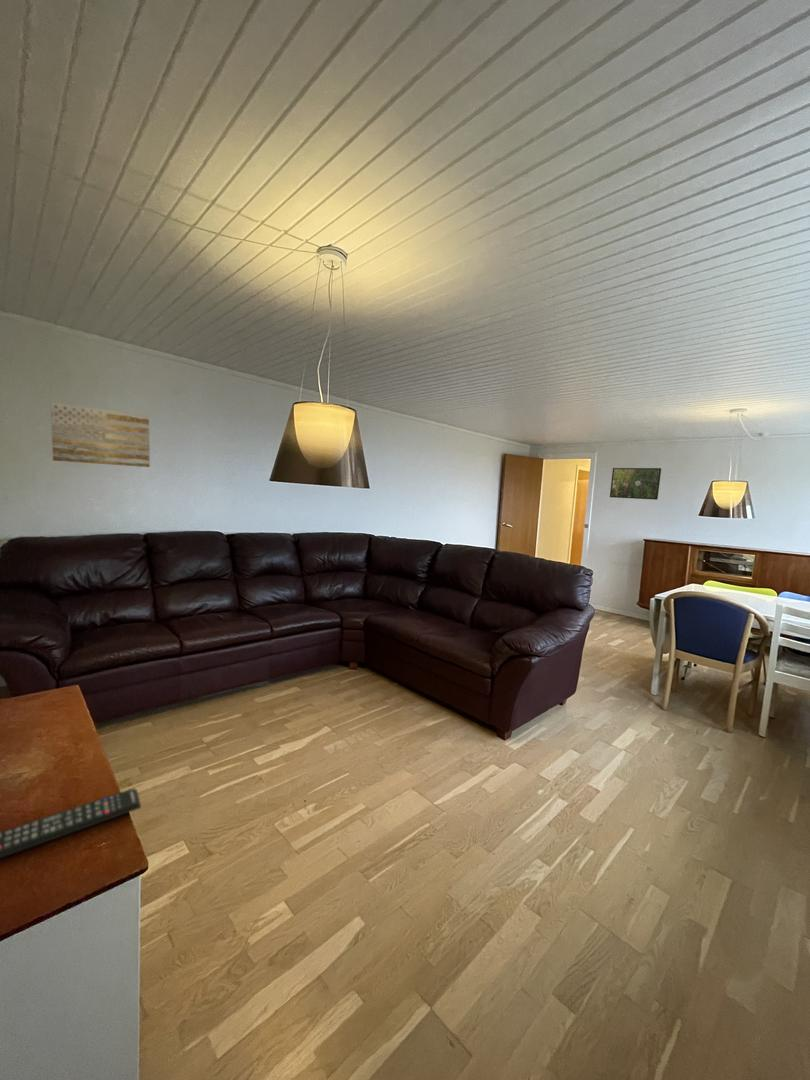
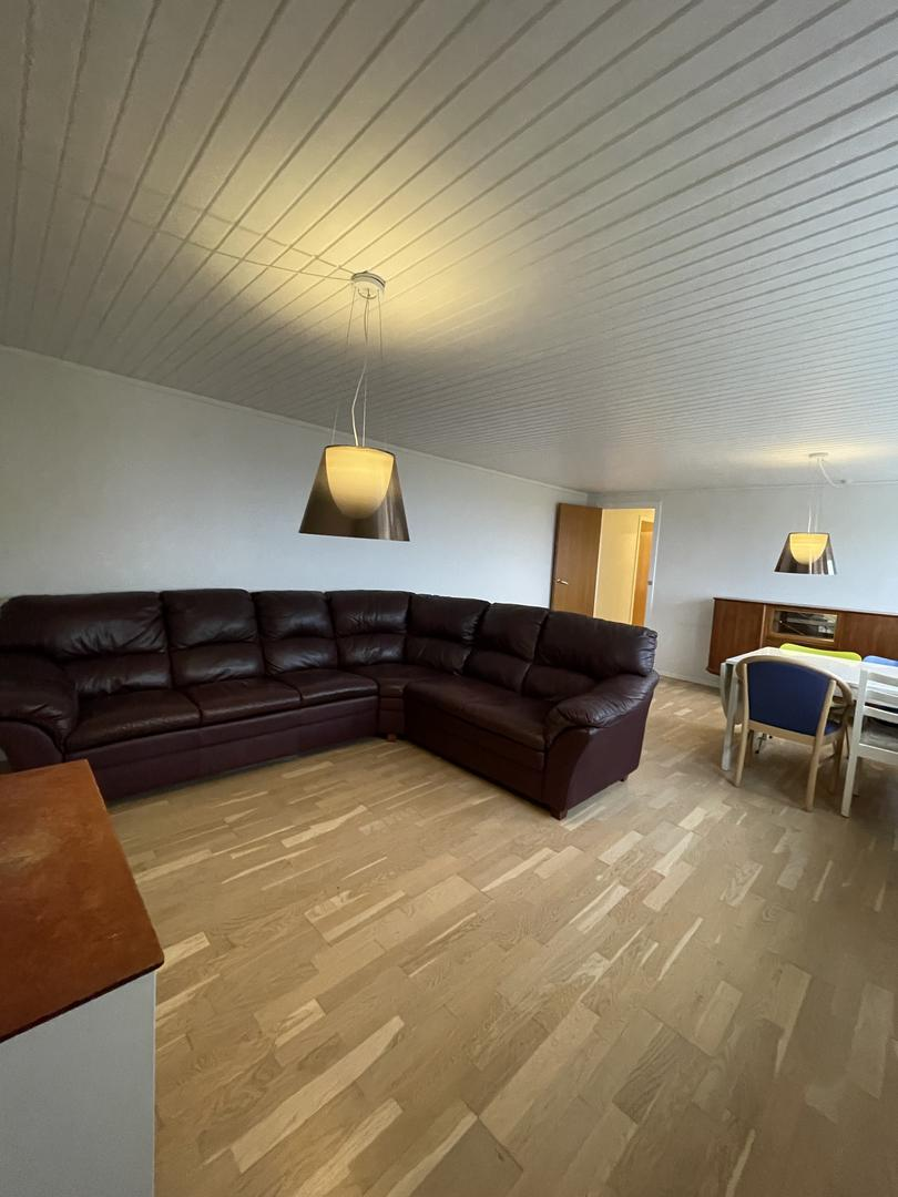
- remote control [0,788,142,859]
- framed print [609,467,662,501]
- wall art [50,401,151,468]
